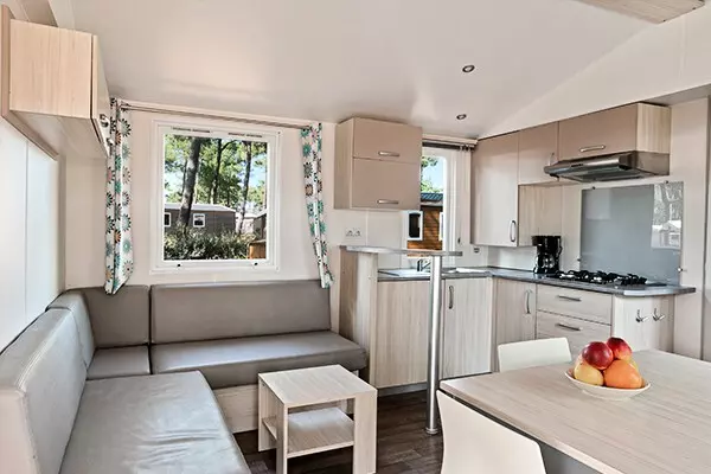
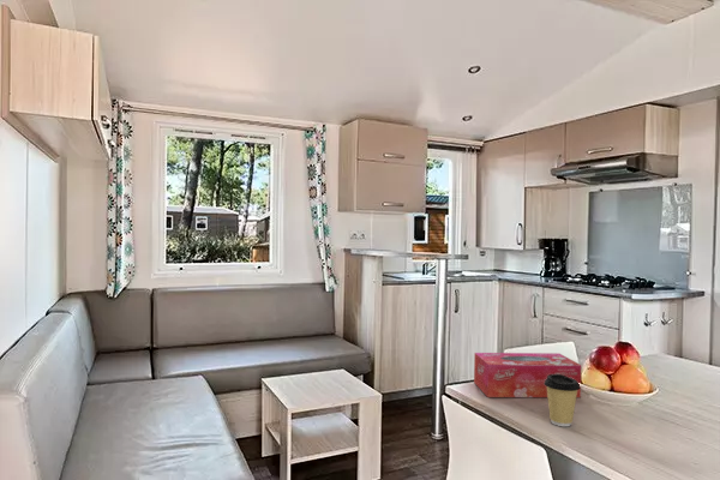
+ coffee cup [544,374,582,427]
+ tissue box [473,352,582,398]
